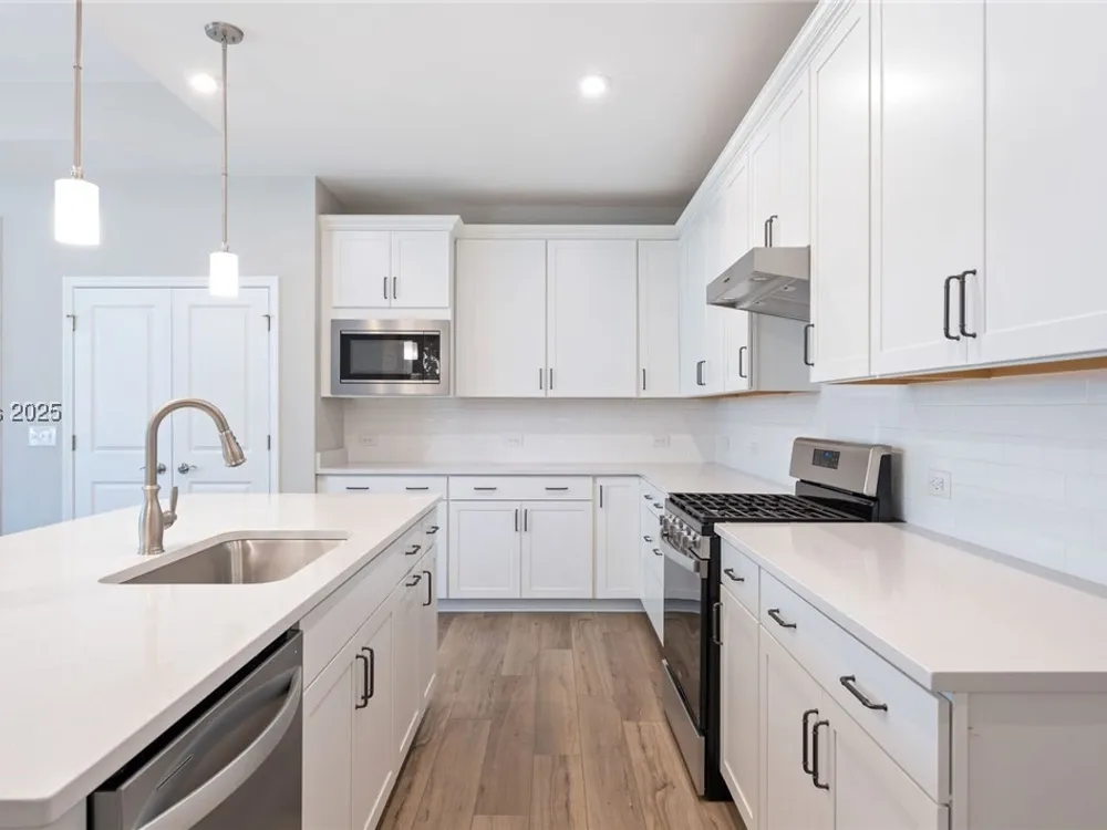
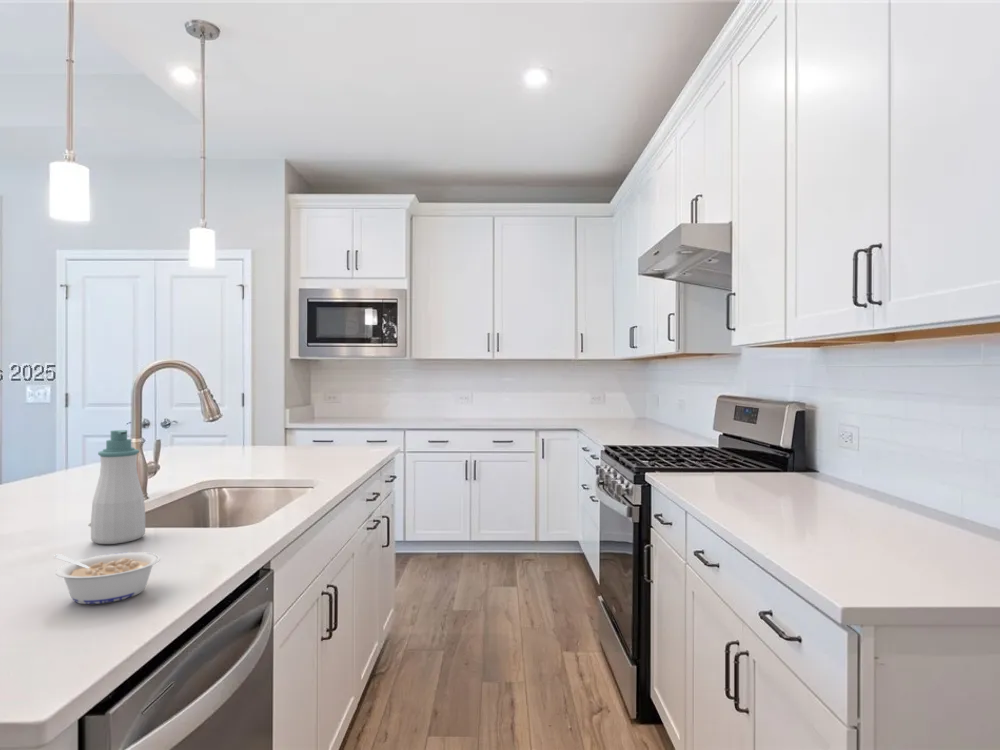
+ legume [52,551,161,605]
+ soap bottle [90,429,146,545]
